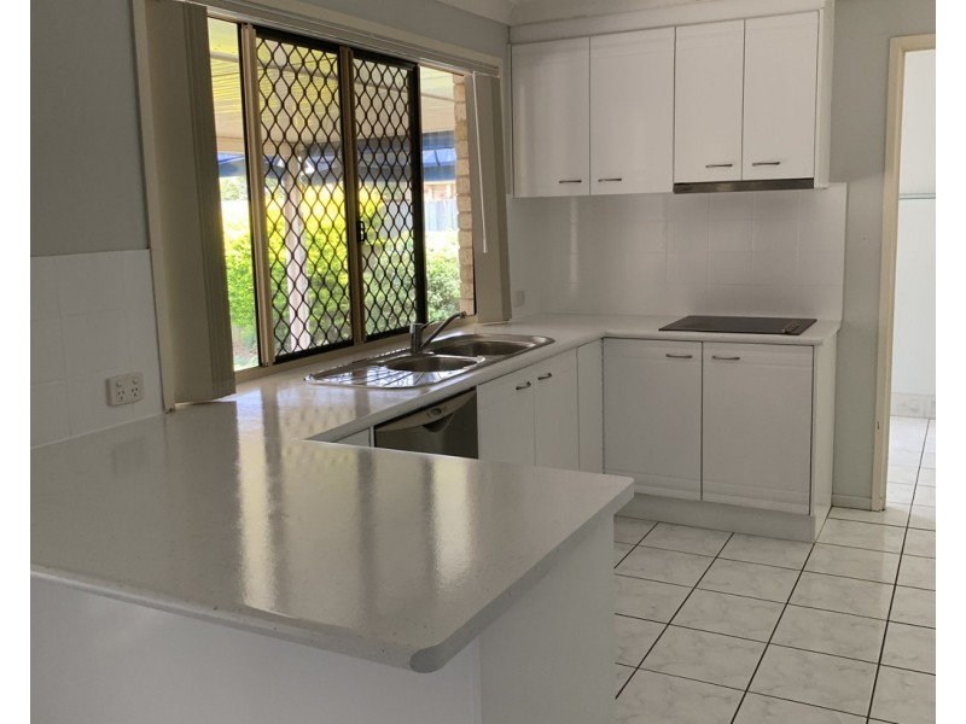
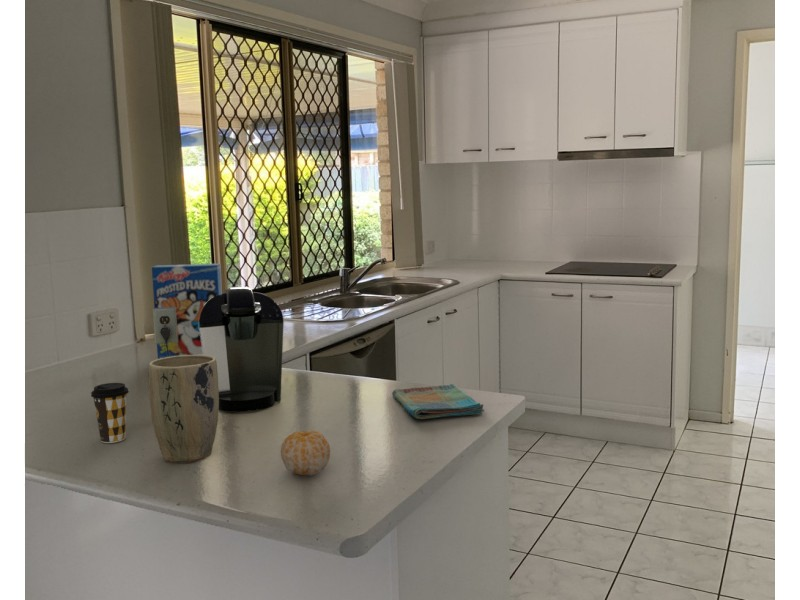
+ dish towel [391,383,485,420]
+ cereal box [151,263,223,359]
+ fruit [280,430,331,477]
+ plant pot [148,355,220,464]
+ coffee maker [152,286,285,413]
+ coffee cup [90,382,130,444]
